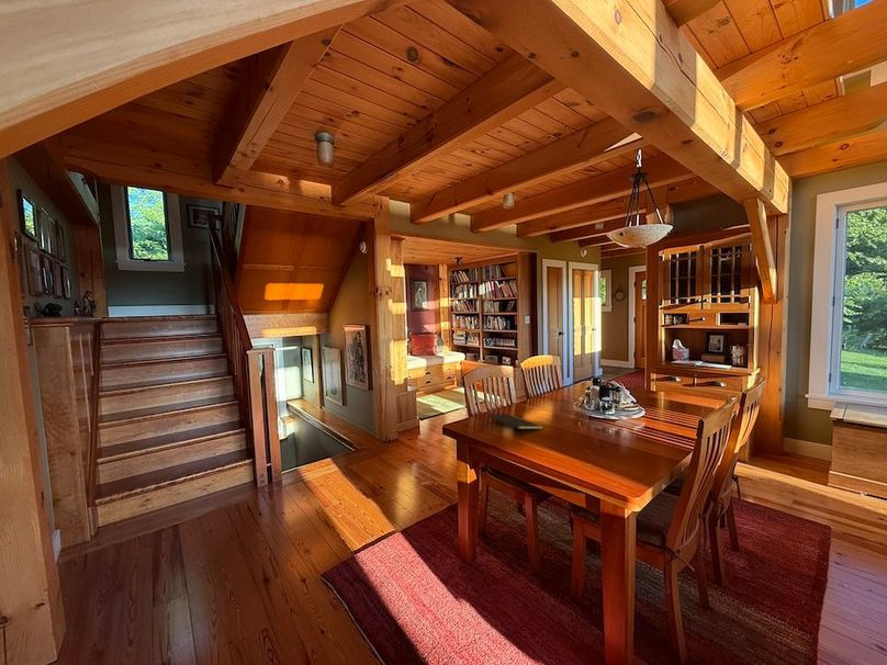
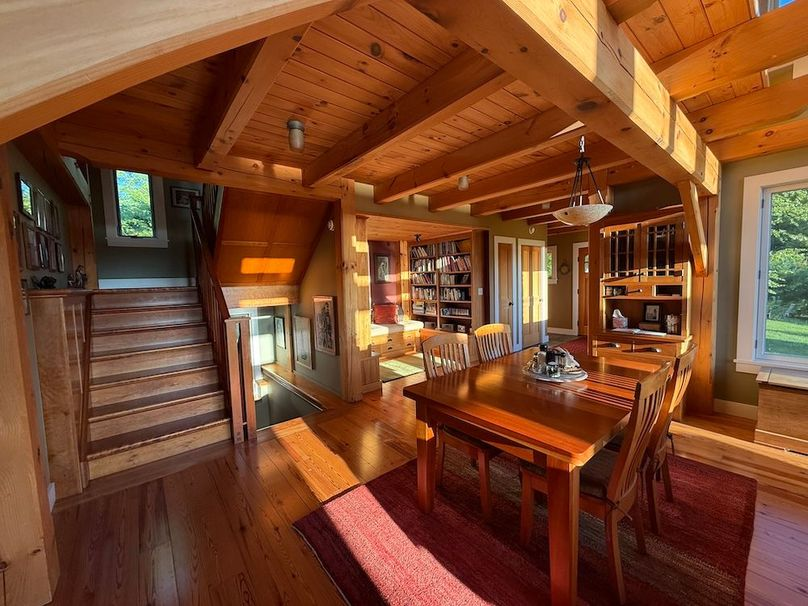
- notepad [487,414,544,437]
